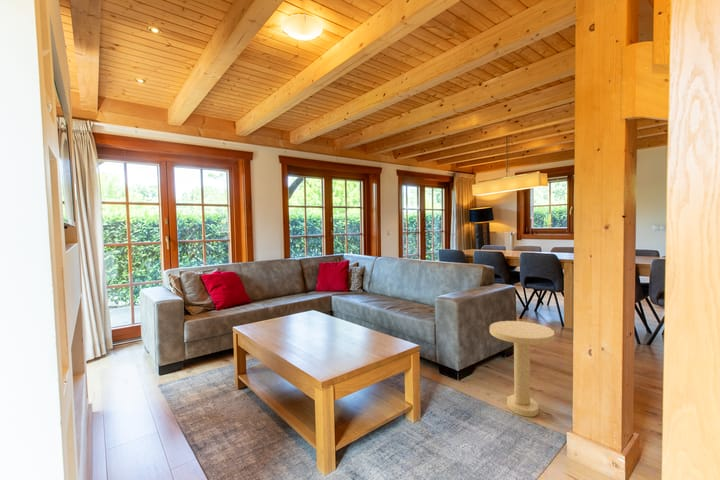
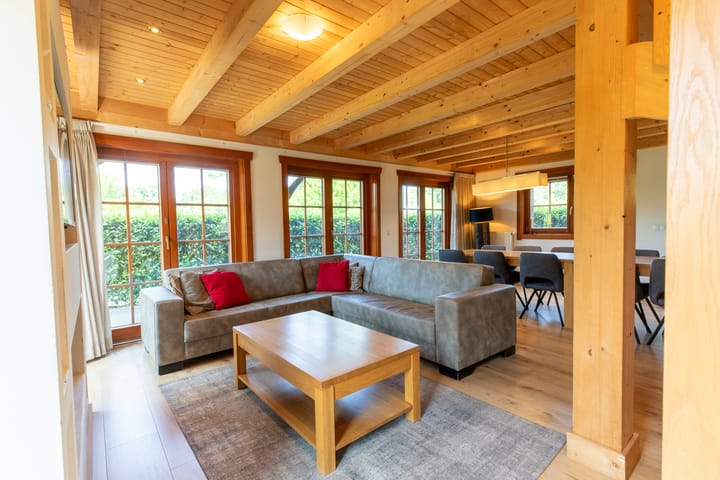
- side table [489,320,556,418]
